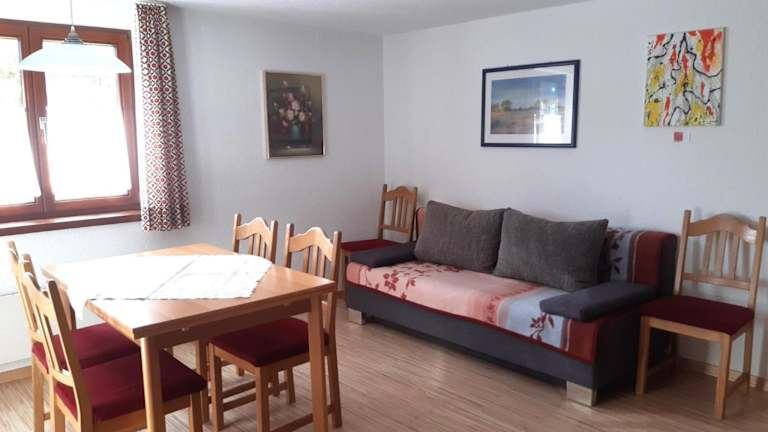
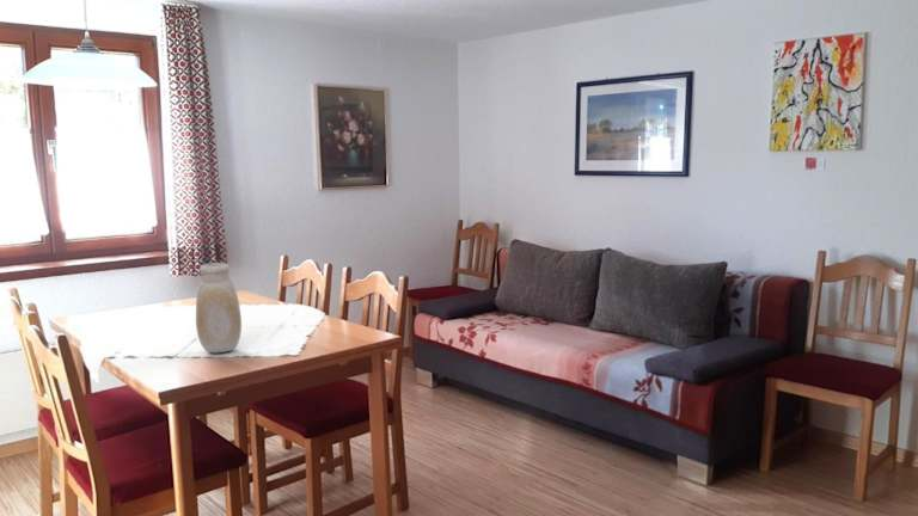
+ vase [195,262,243,354]
